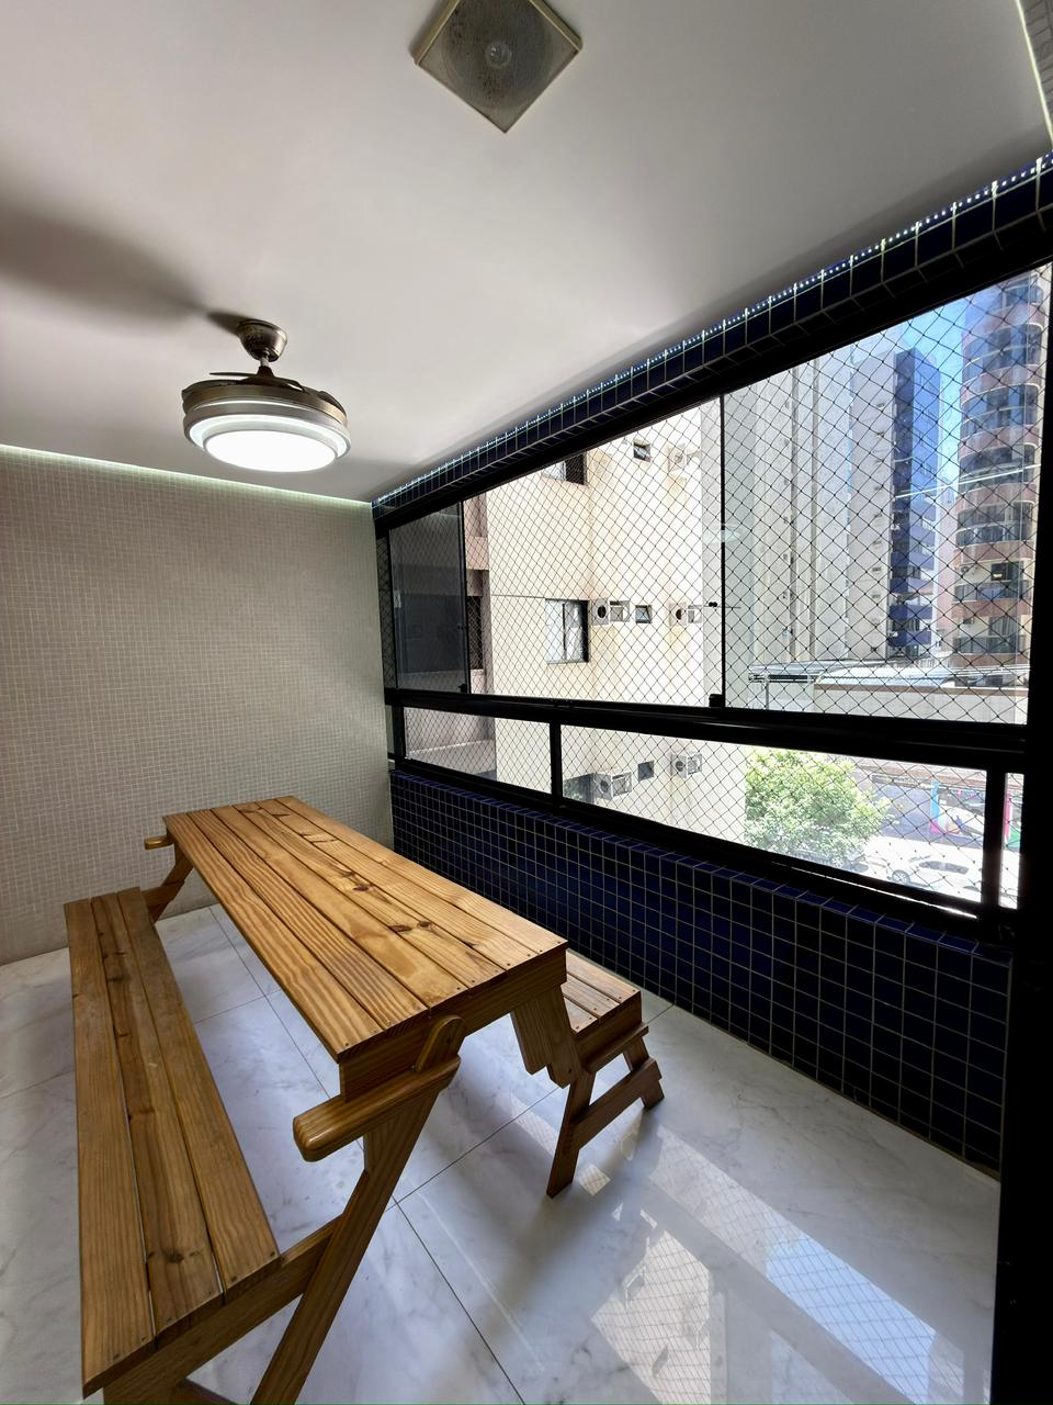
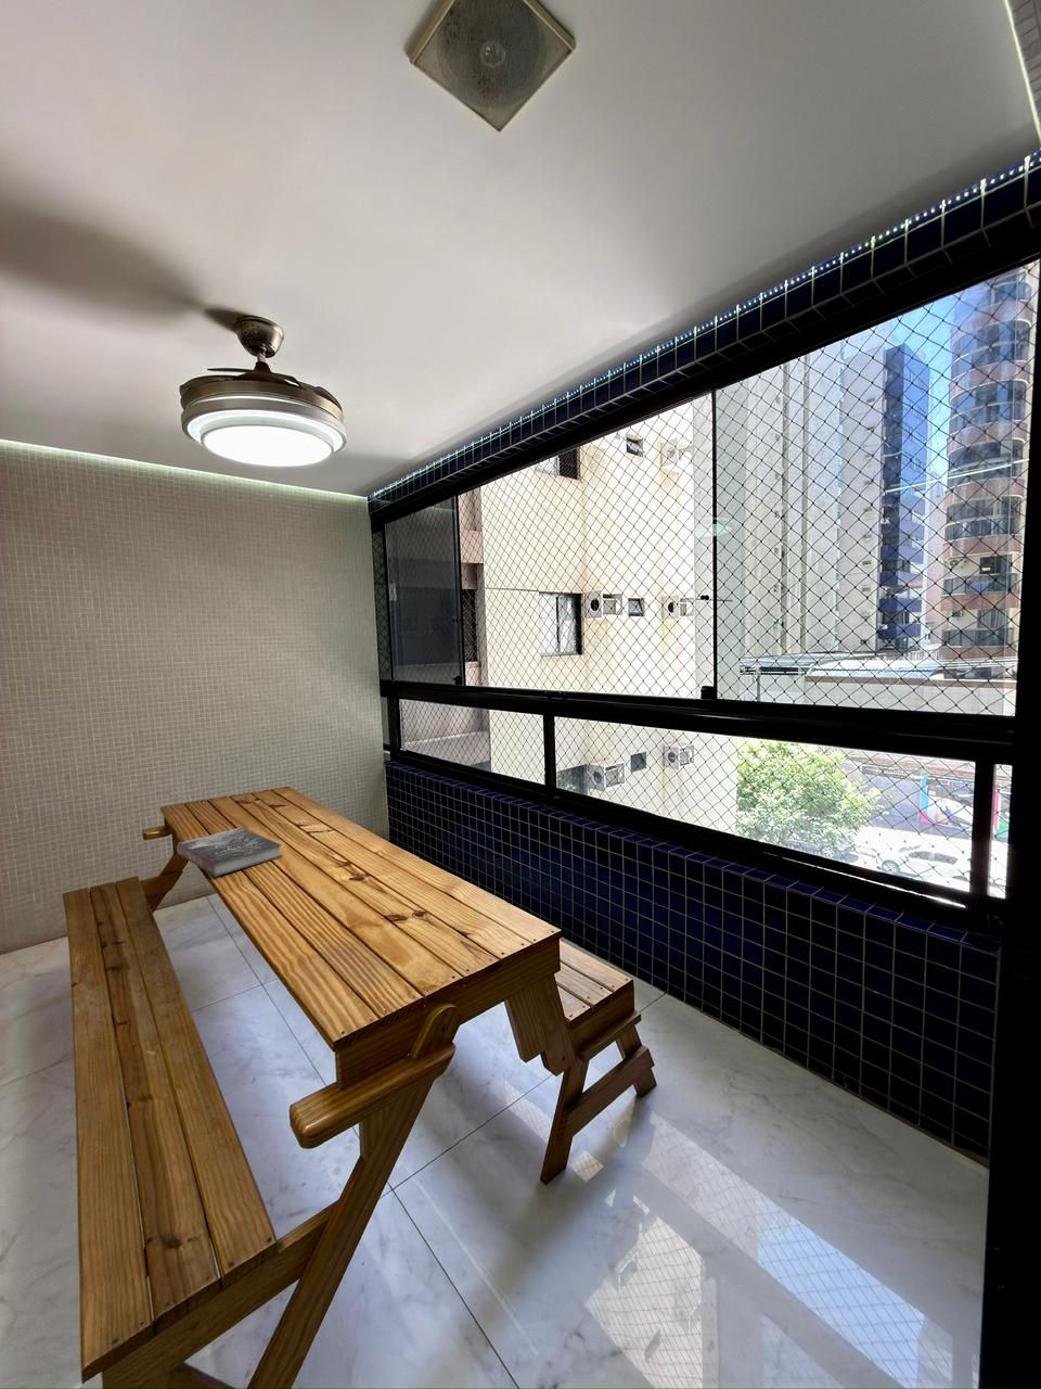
+ book [176,827,283,878]
